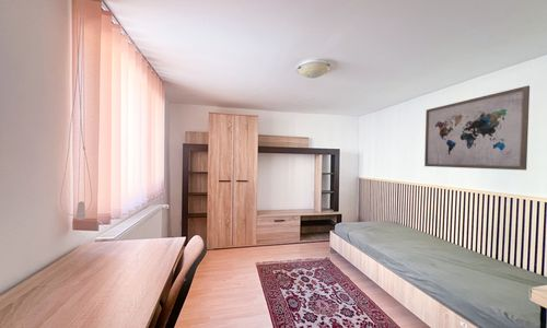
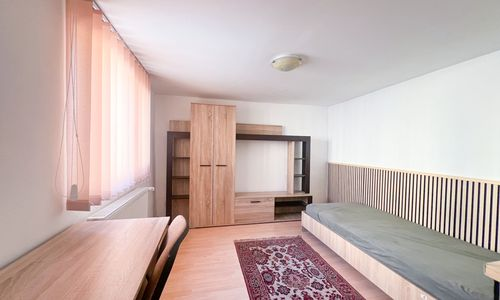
- wall art [423,84,531,172]
